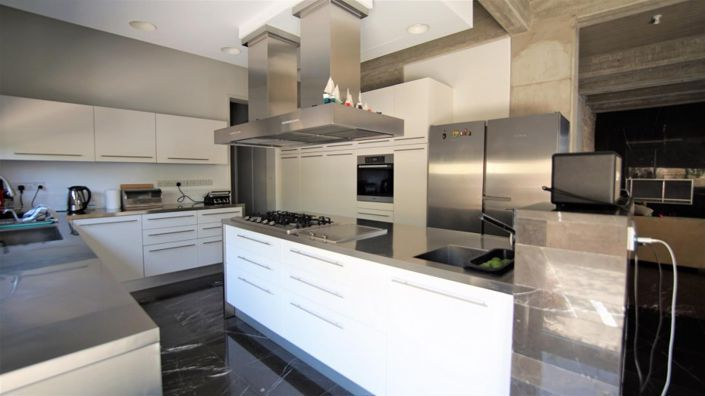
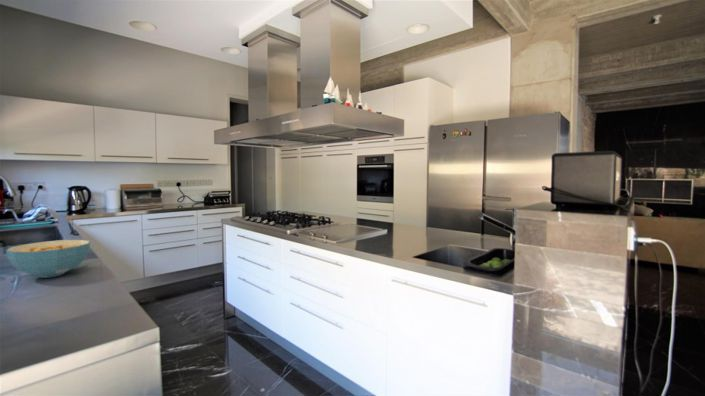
+ cereal bowl [5,239,91,279]
